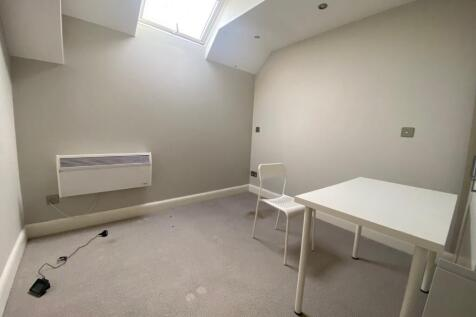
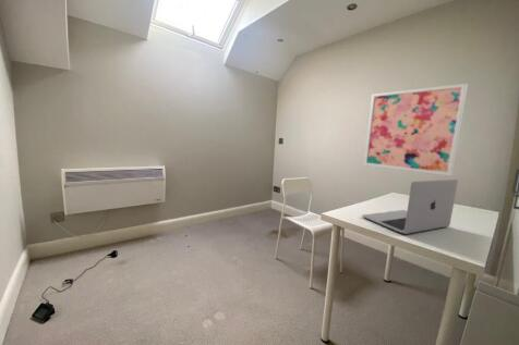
+ wall art [363,83,469,177]
+ laptop [361,178,459,235]
